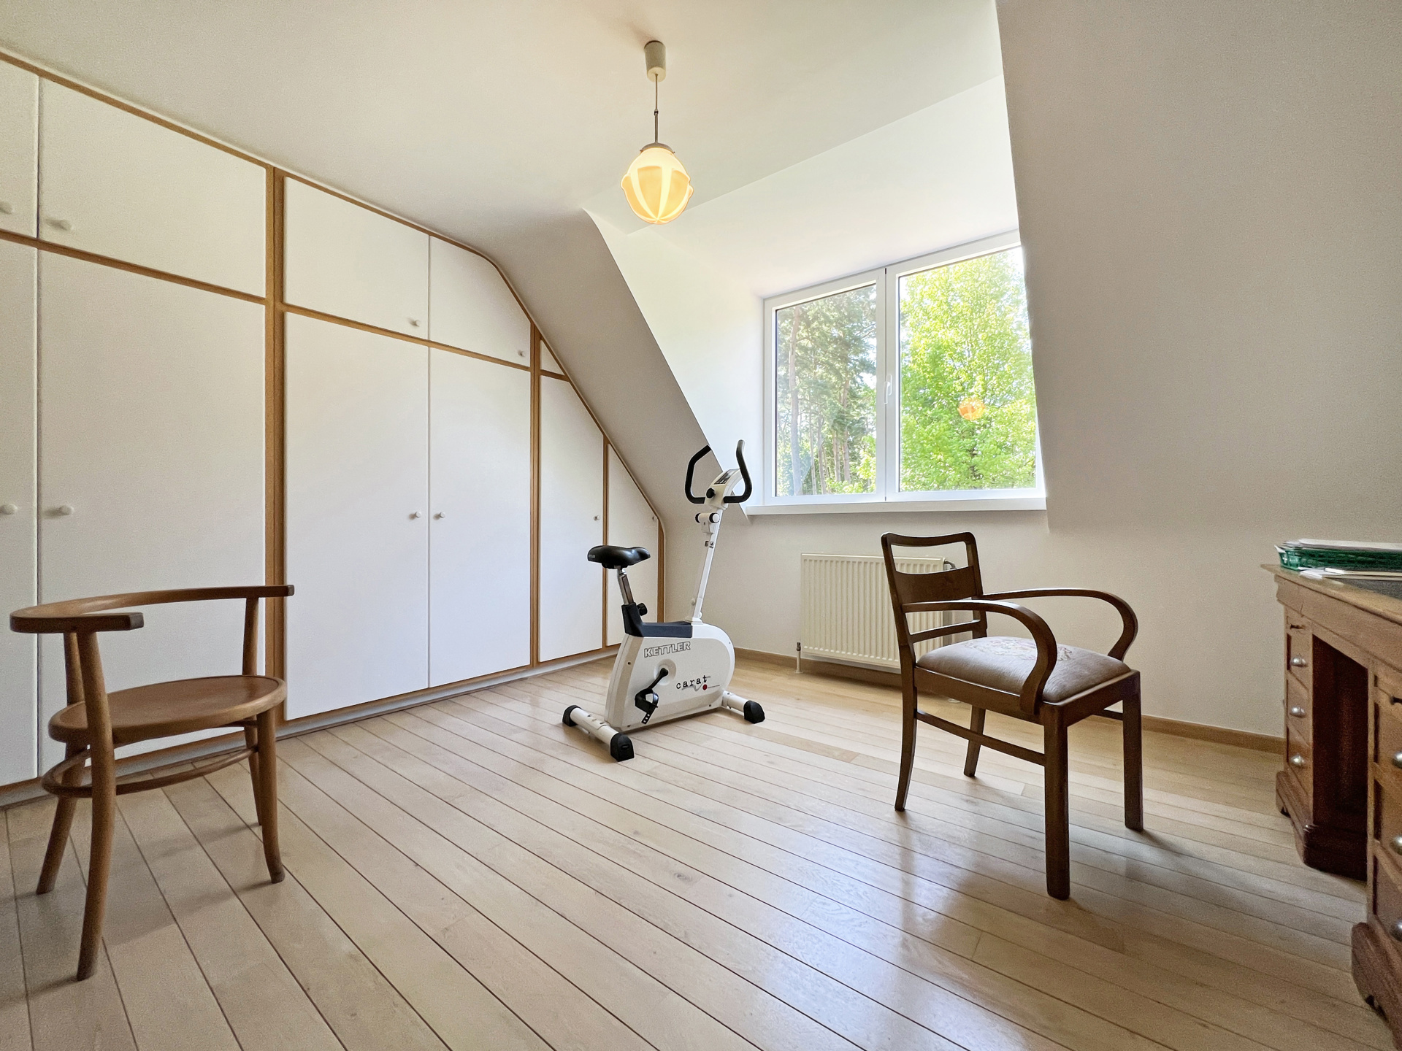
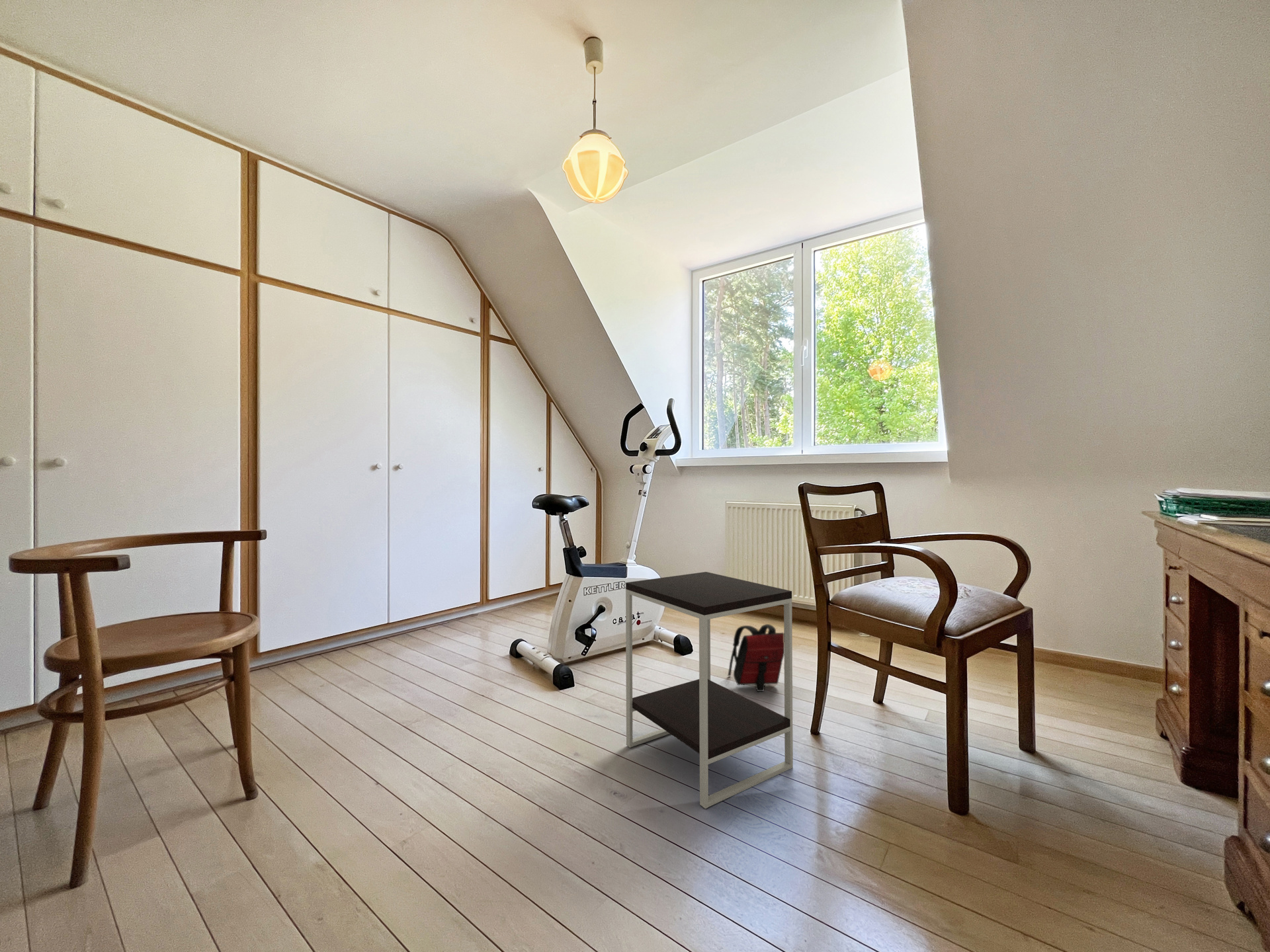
+ side table [625,571,794,809]
+ backpack [728,623,784,692]
